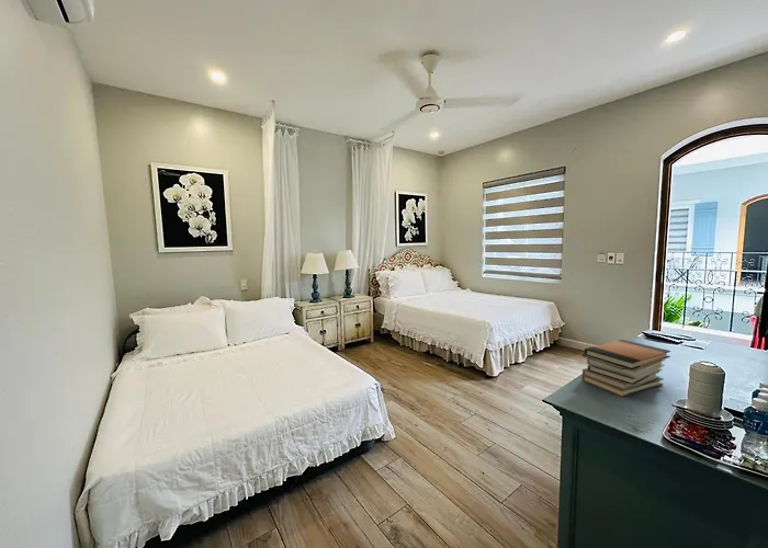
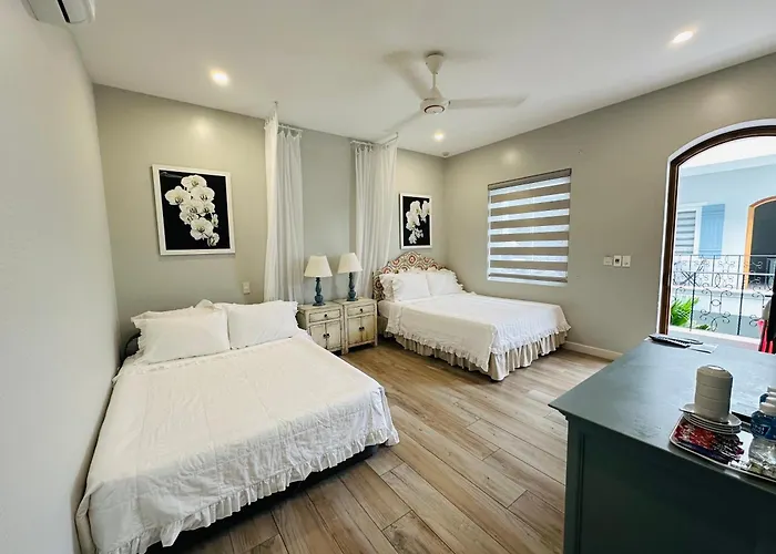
- book stack [580,339,671,398]
